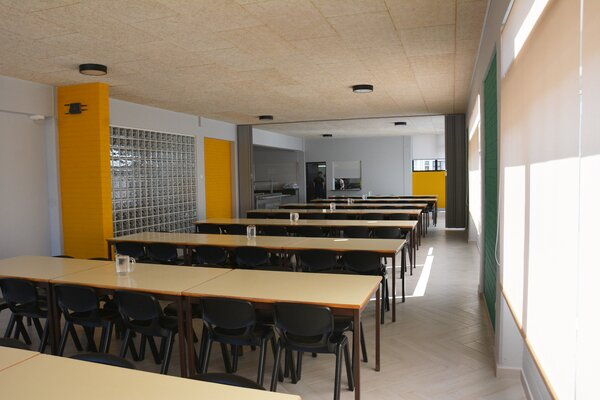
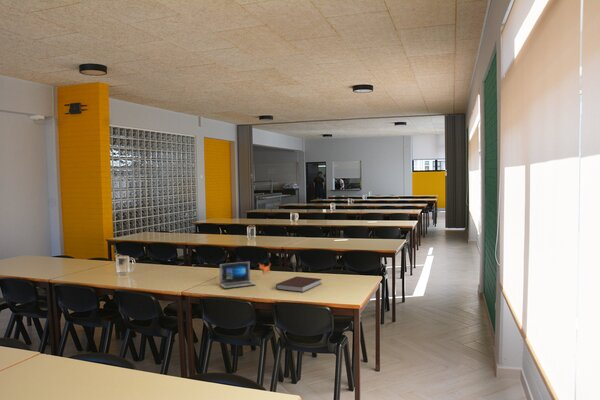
+ laptop [219,261,271,290]
+ notebook [275,276,323,293]
